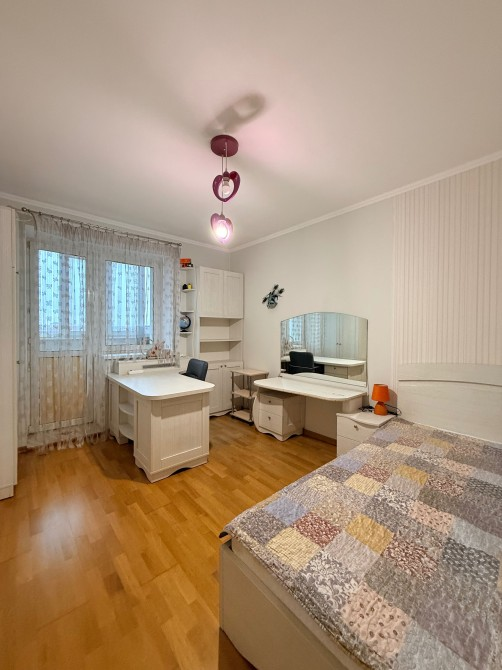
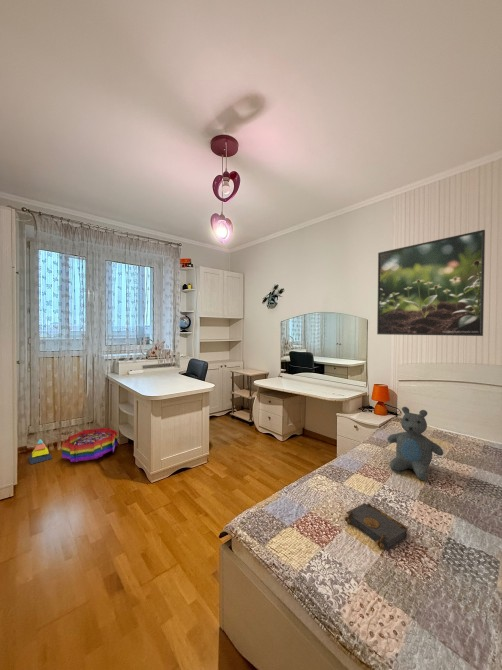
+ stacking toy [27,438,53,465]
+ teddy bear [386,406,444,481]
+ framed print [376,229,486,337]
+ book [344,502,409,551]
+ storage bin [61,427,118,463]
